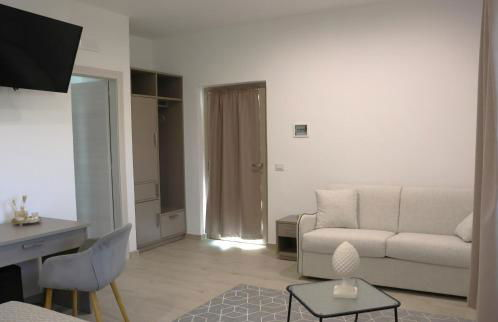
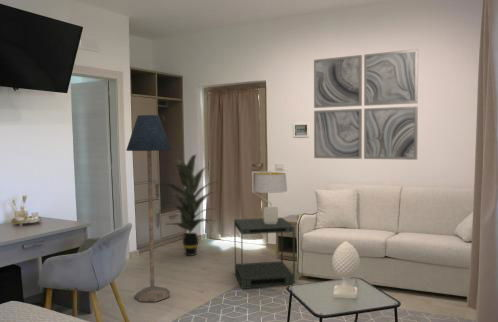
+ indoor plant [155,154,222,257]
+ wall art [313,48,419,161]
+ table lamp [251,170,288,224]
+ side table [233,217,296,290]
+ floor lamp [125,114,172,303]
